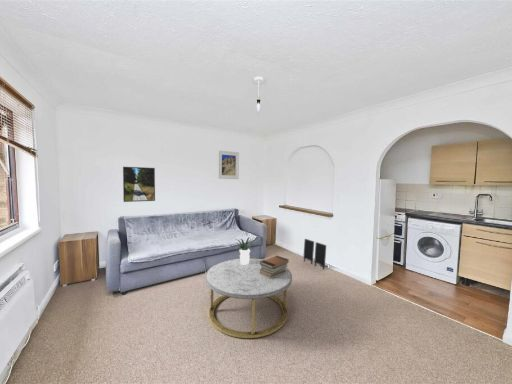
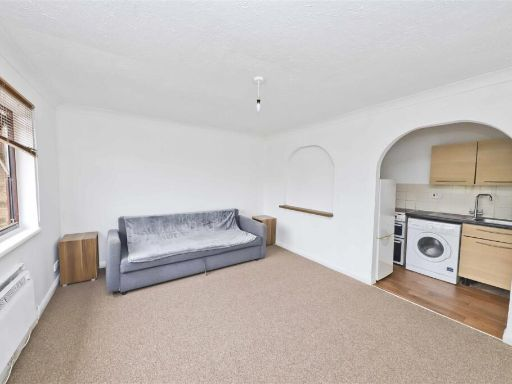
- potted plant [231,236,255,264]
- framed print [217,150,240,180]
- book stack [260,255,290,279]
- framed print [122,166,156,203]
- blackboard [302,238,327,270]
- coffee table [204,257,293,339]
